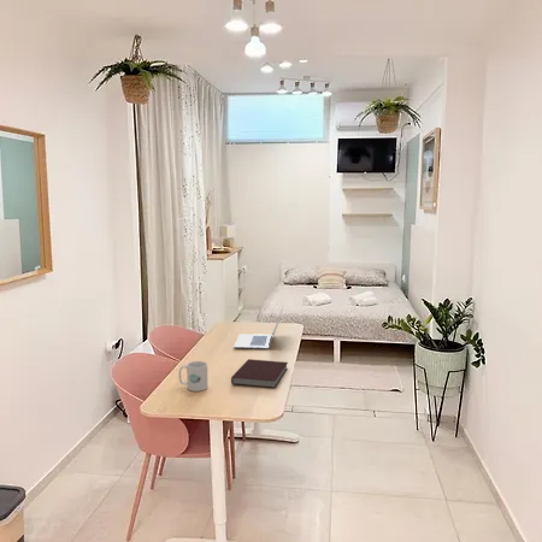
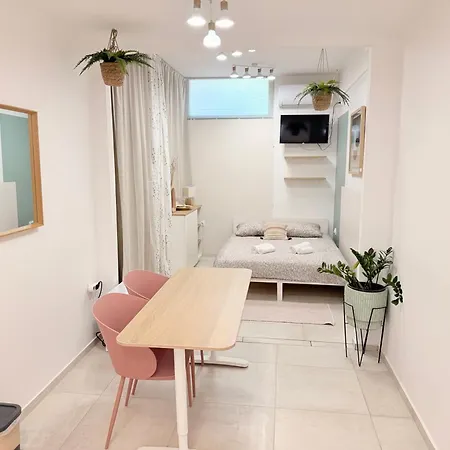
- mug [178,360,208,393]
- notebook [230,358,289,389]
- laptop [232,306,284,350]
